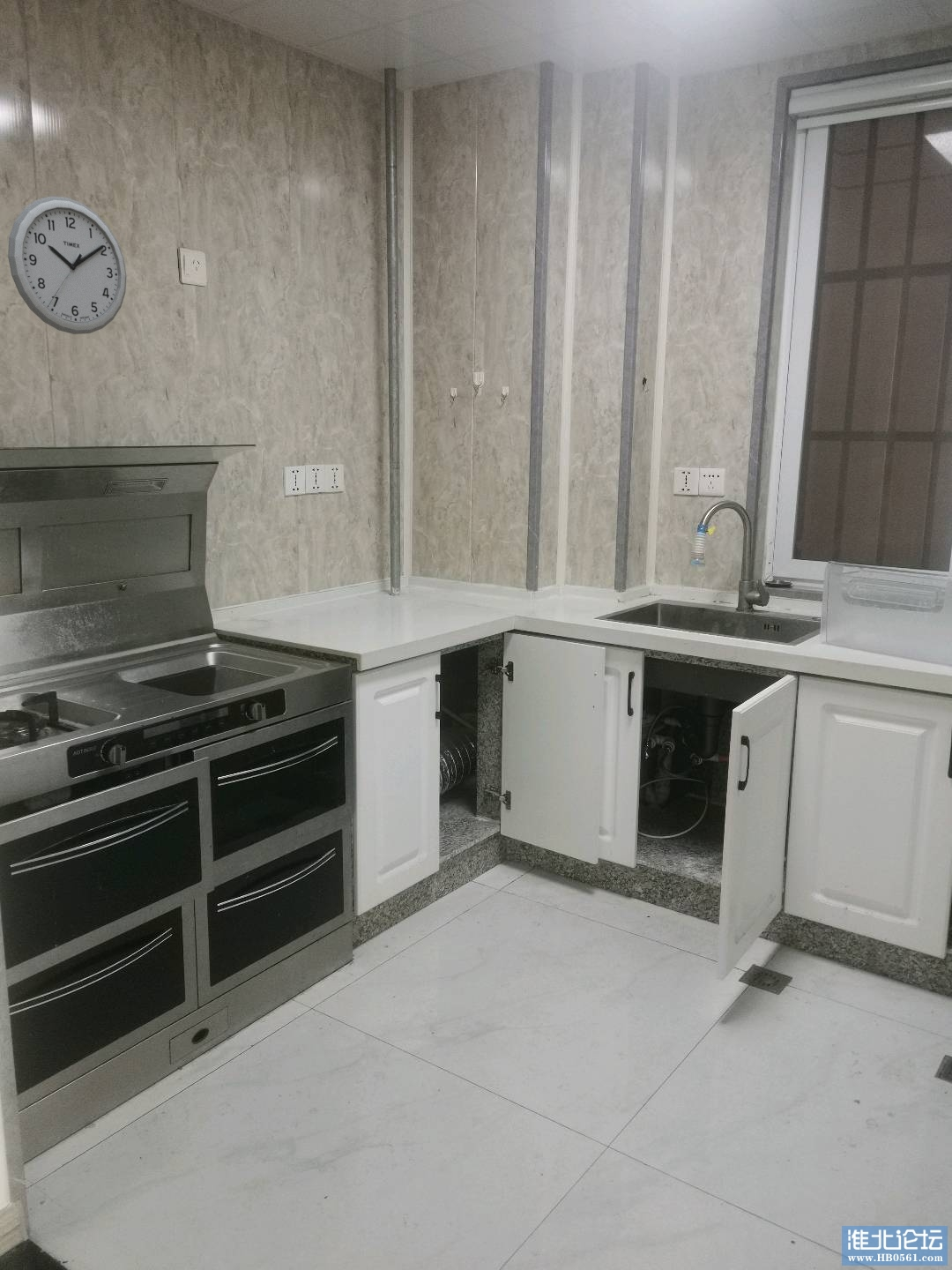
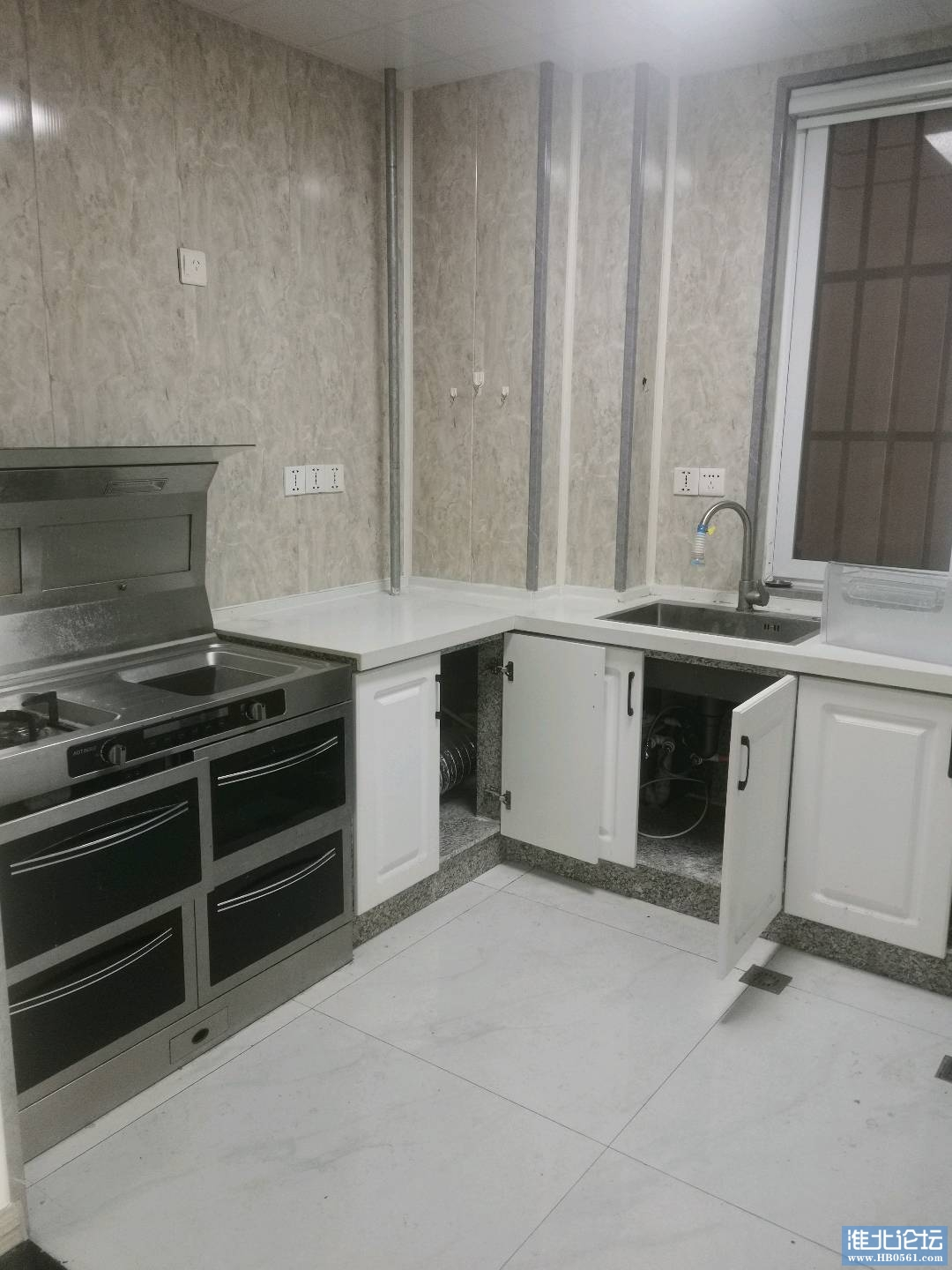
- wall clock [7,196,127,335]
